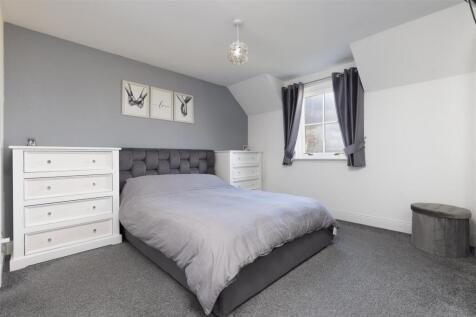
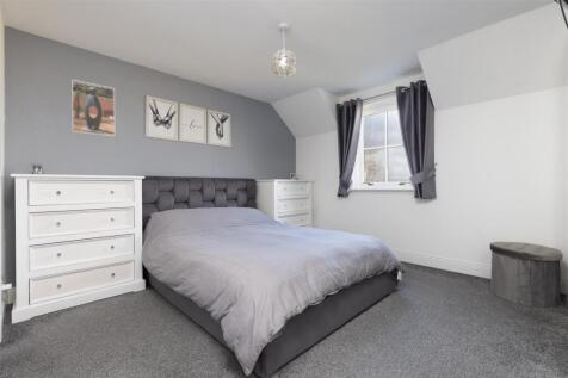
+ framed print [70,79,116,138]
